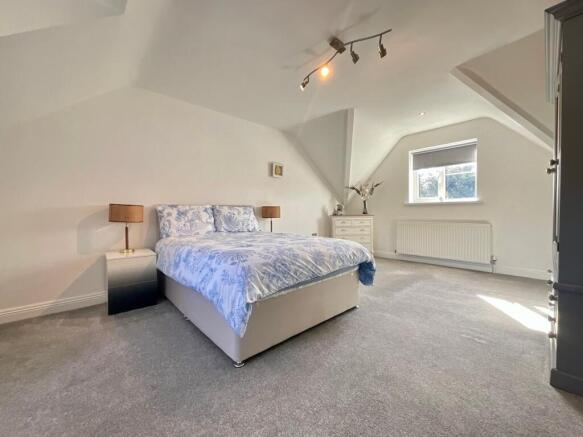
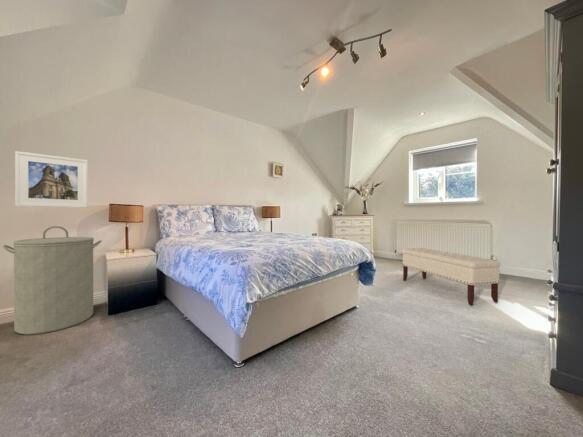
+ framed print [14,150,89,209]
+ laundry hamper [1,225,103,335]
+ bench [401,247,501,307]
